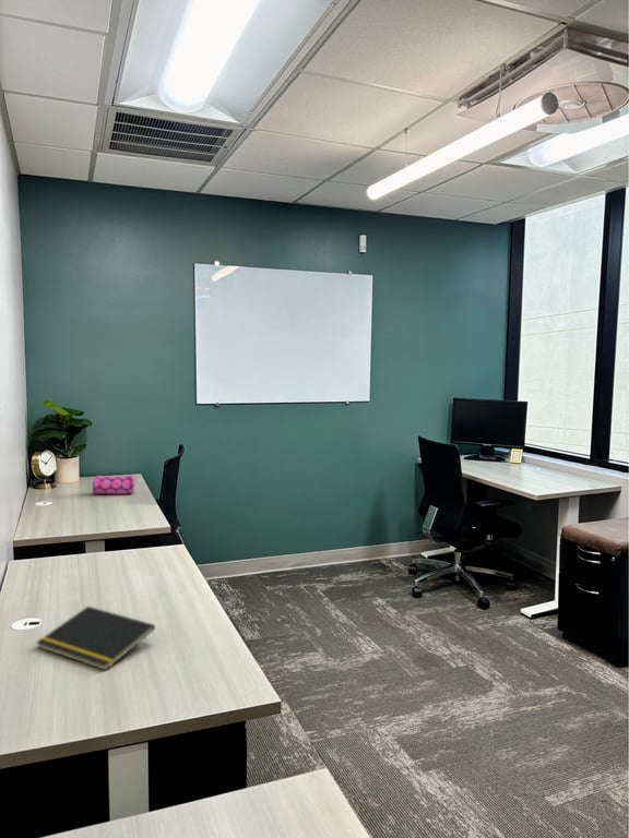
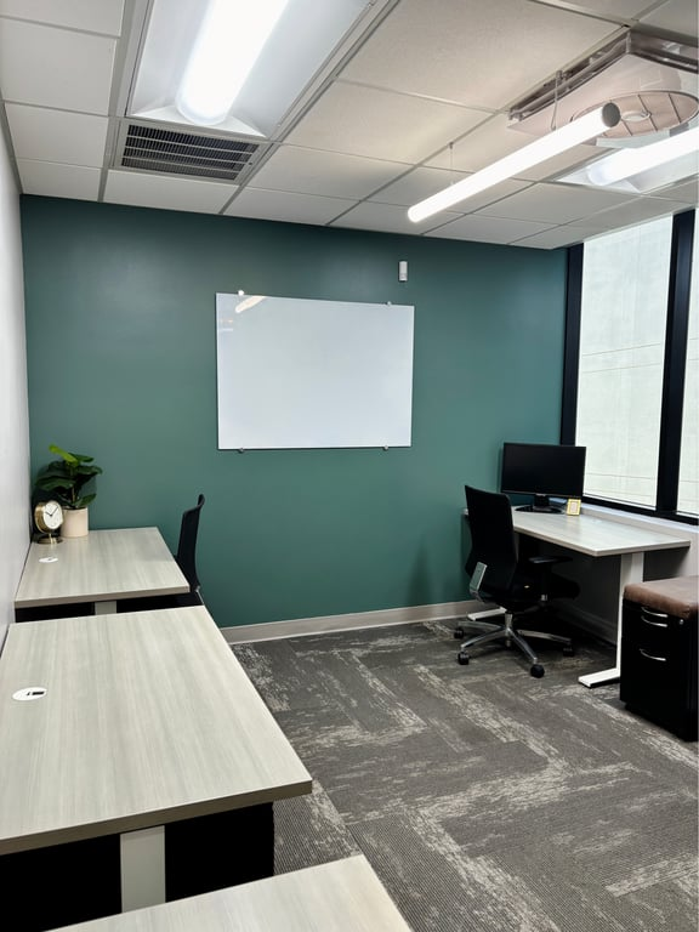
- notepad [35,606,156,671]
- pencil case [92,474,137,495]
